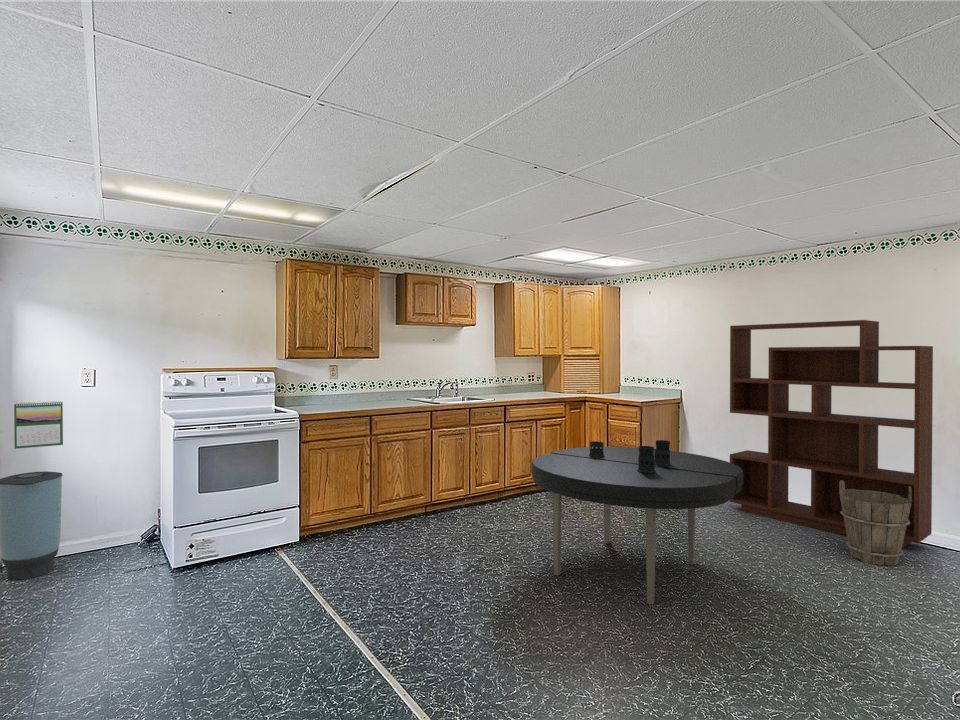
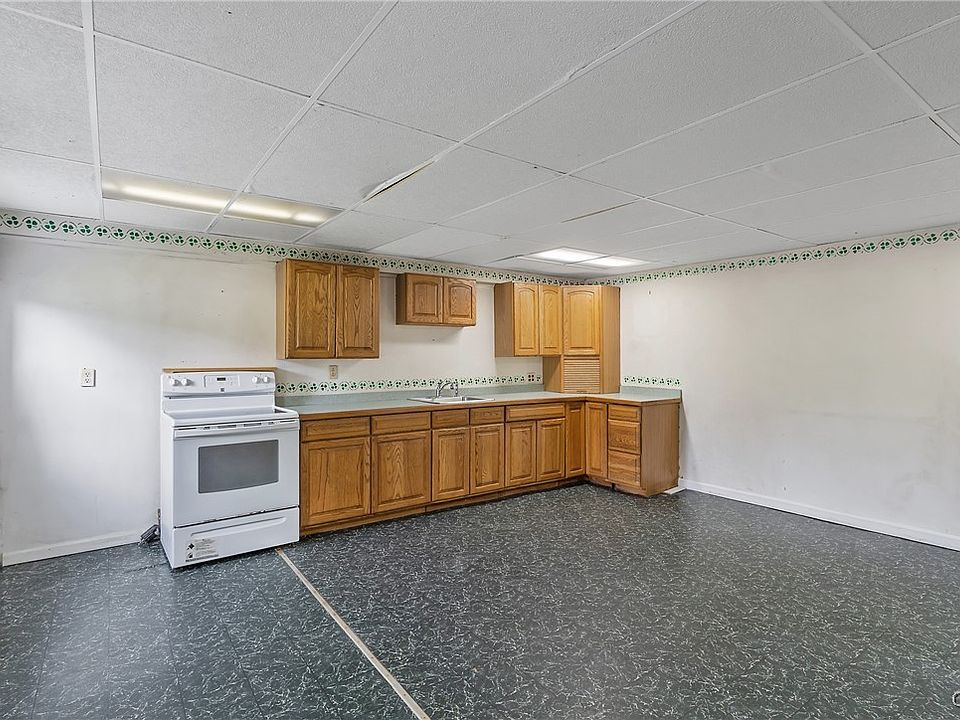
- trash can [0,471,64,581]
- bookshelf [729,319,934,549]
- calendar [13,400,64,450]
- bucket [839,480,912,567]
- dining table [530,439,743,605]
